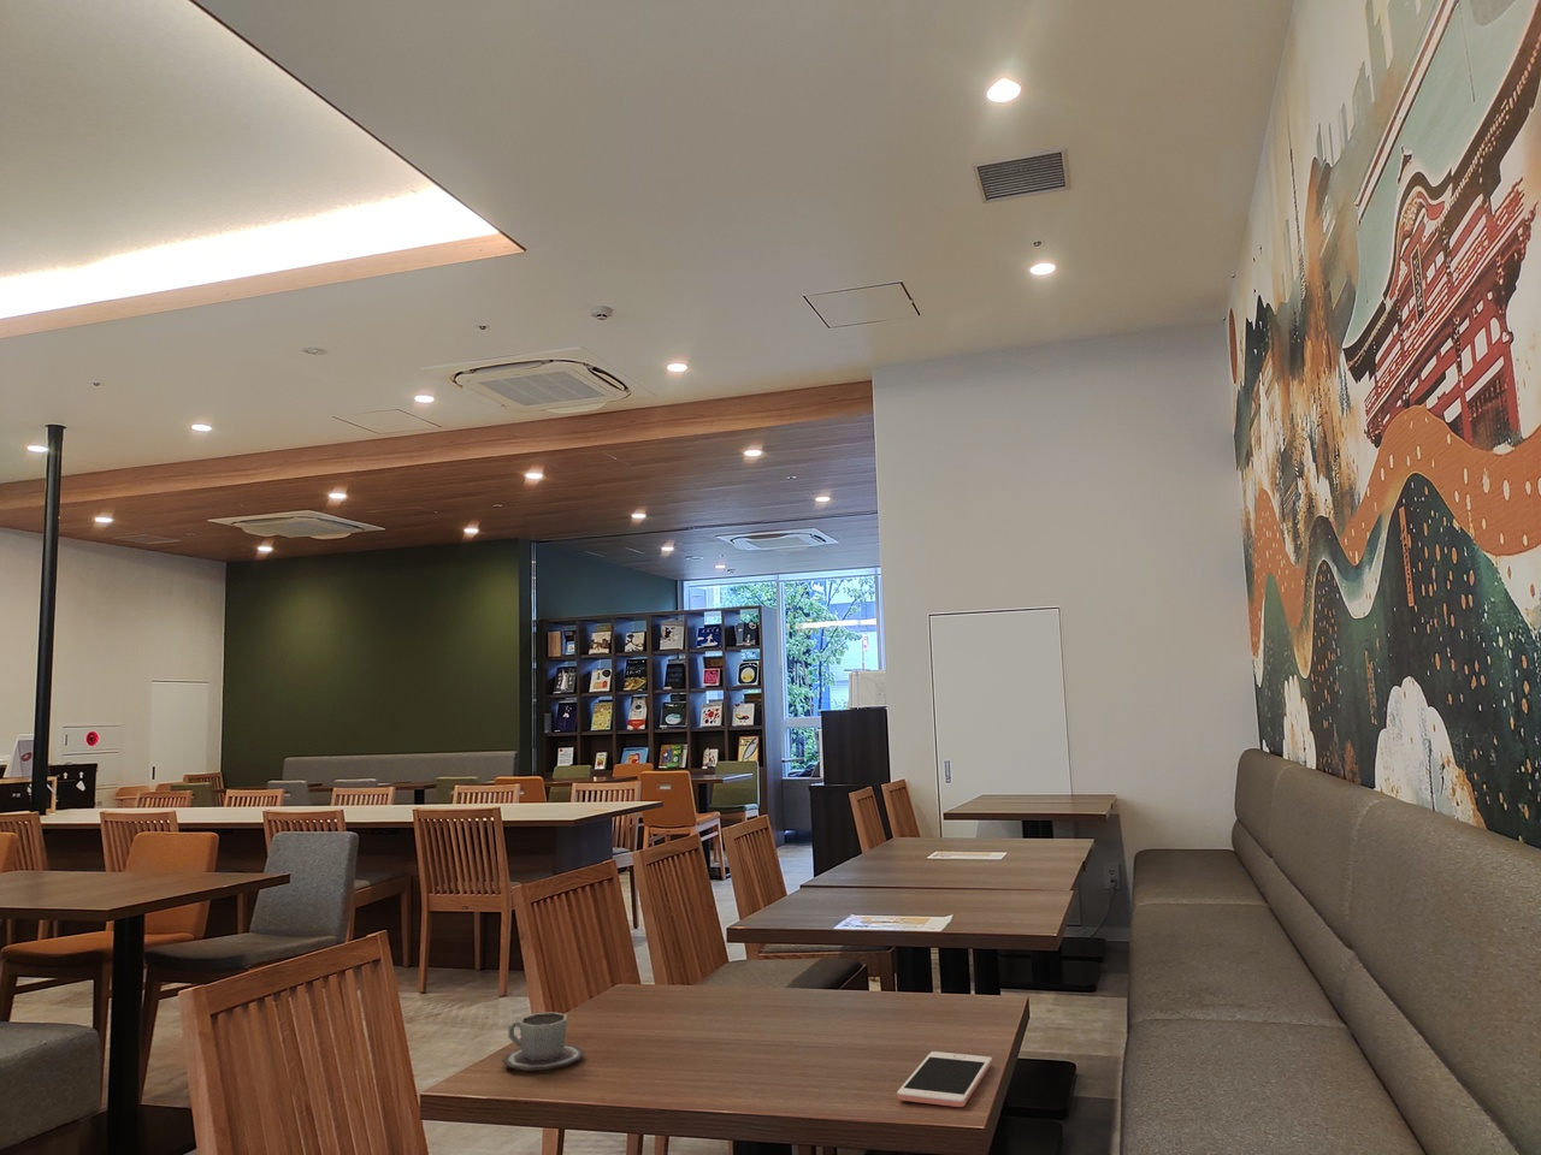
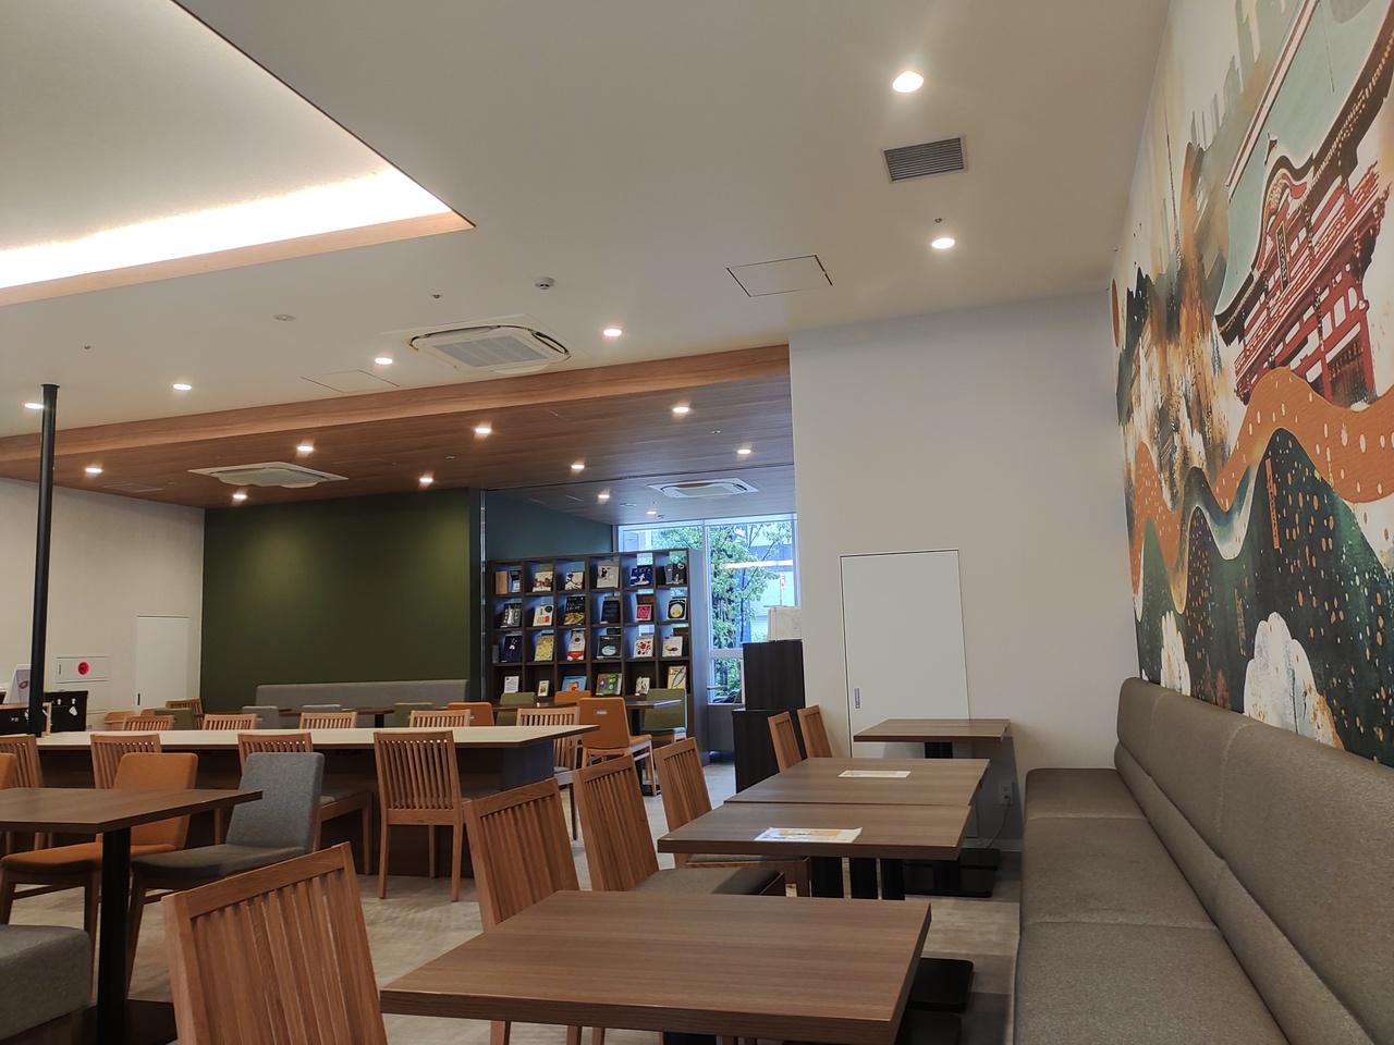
- cell phone [895,1051,994,1108]
- cup [501,1011,585,1072]
